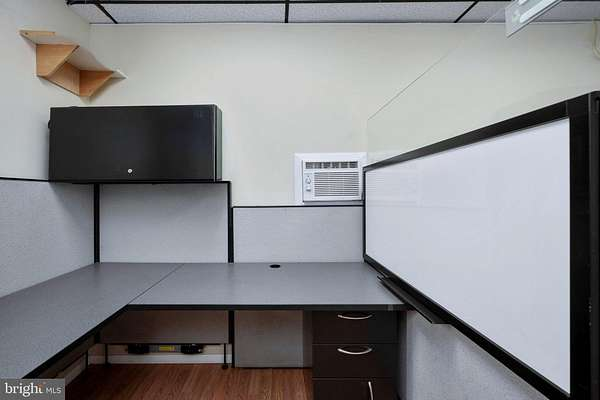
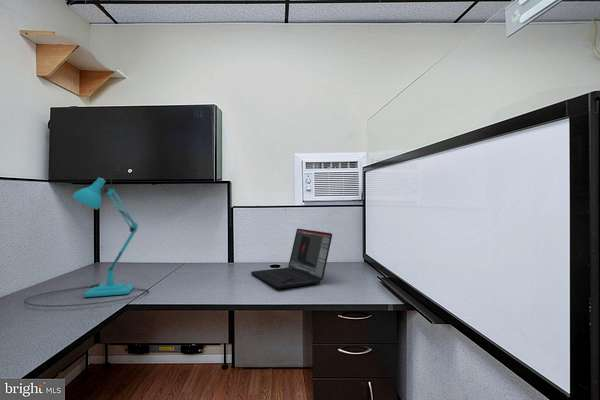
+ laptop [250,228,333,290]
+ desk lamp [23,174,150,308]
